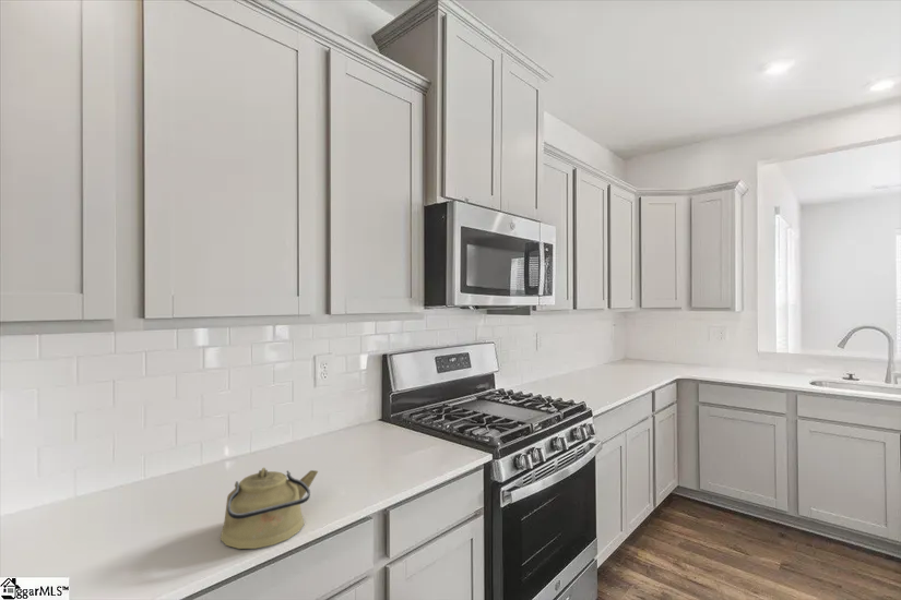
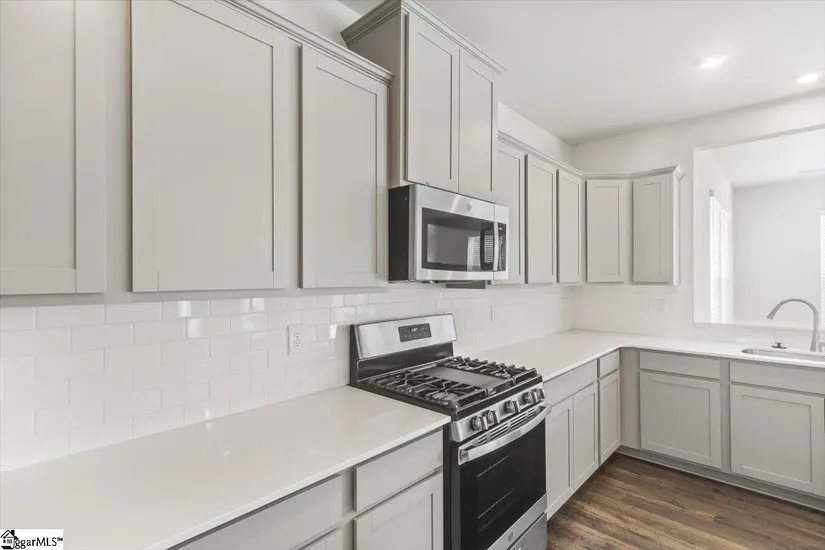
- kettle [220,467,319,550]
